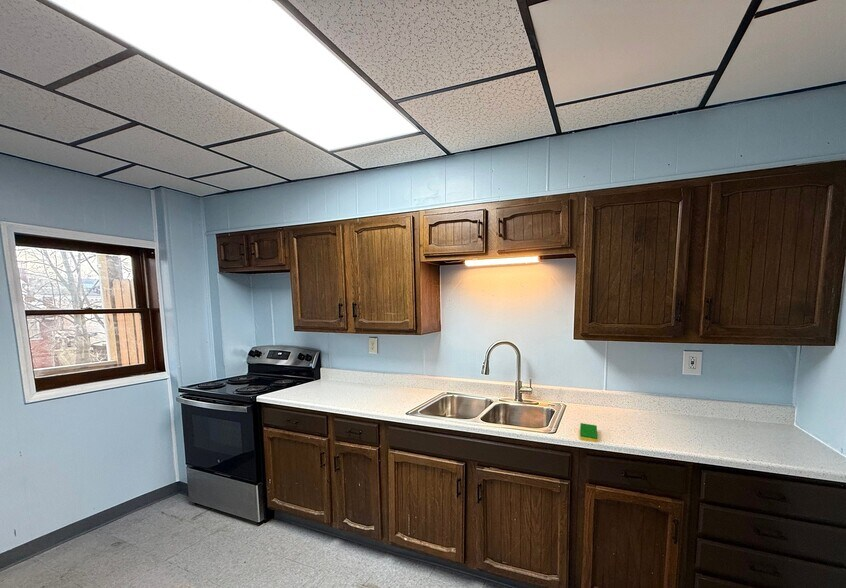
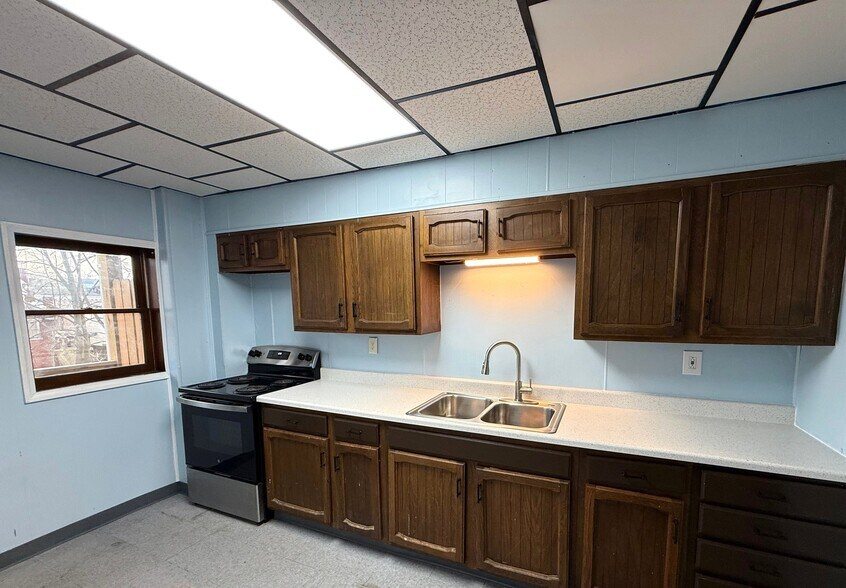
- dish sponge [579,422,599,443]
